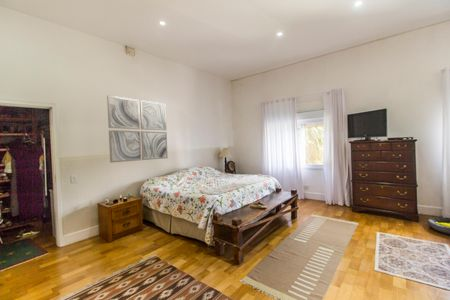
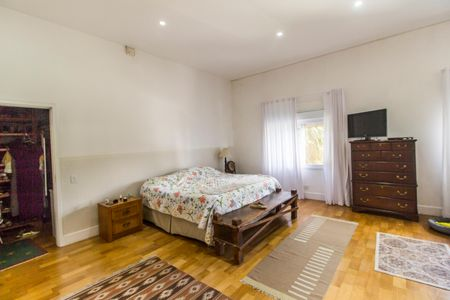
- wall art [106,94,169,164]
